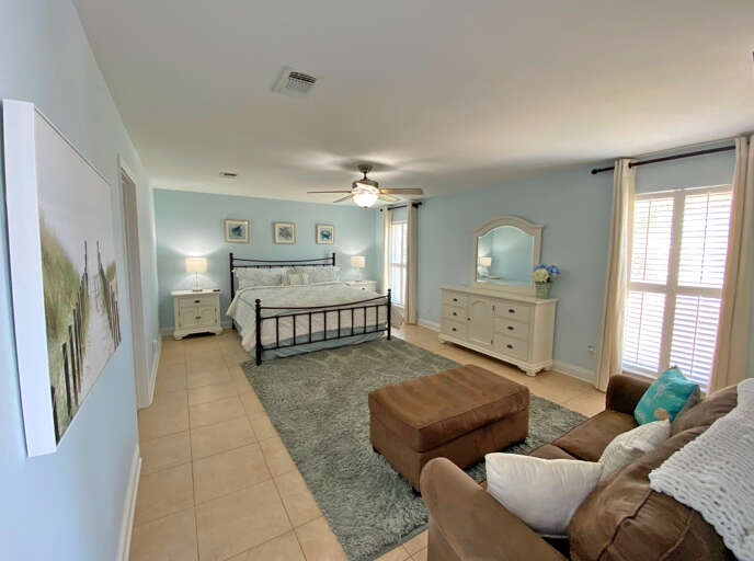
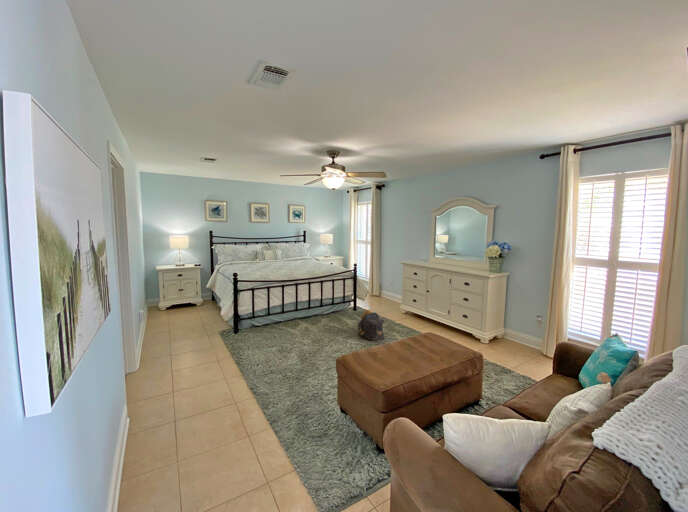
+ backpack [357,309,386,341]
